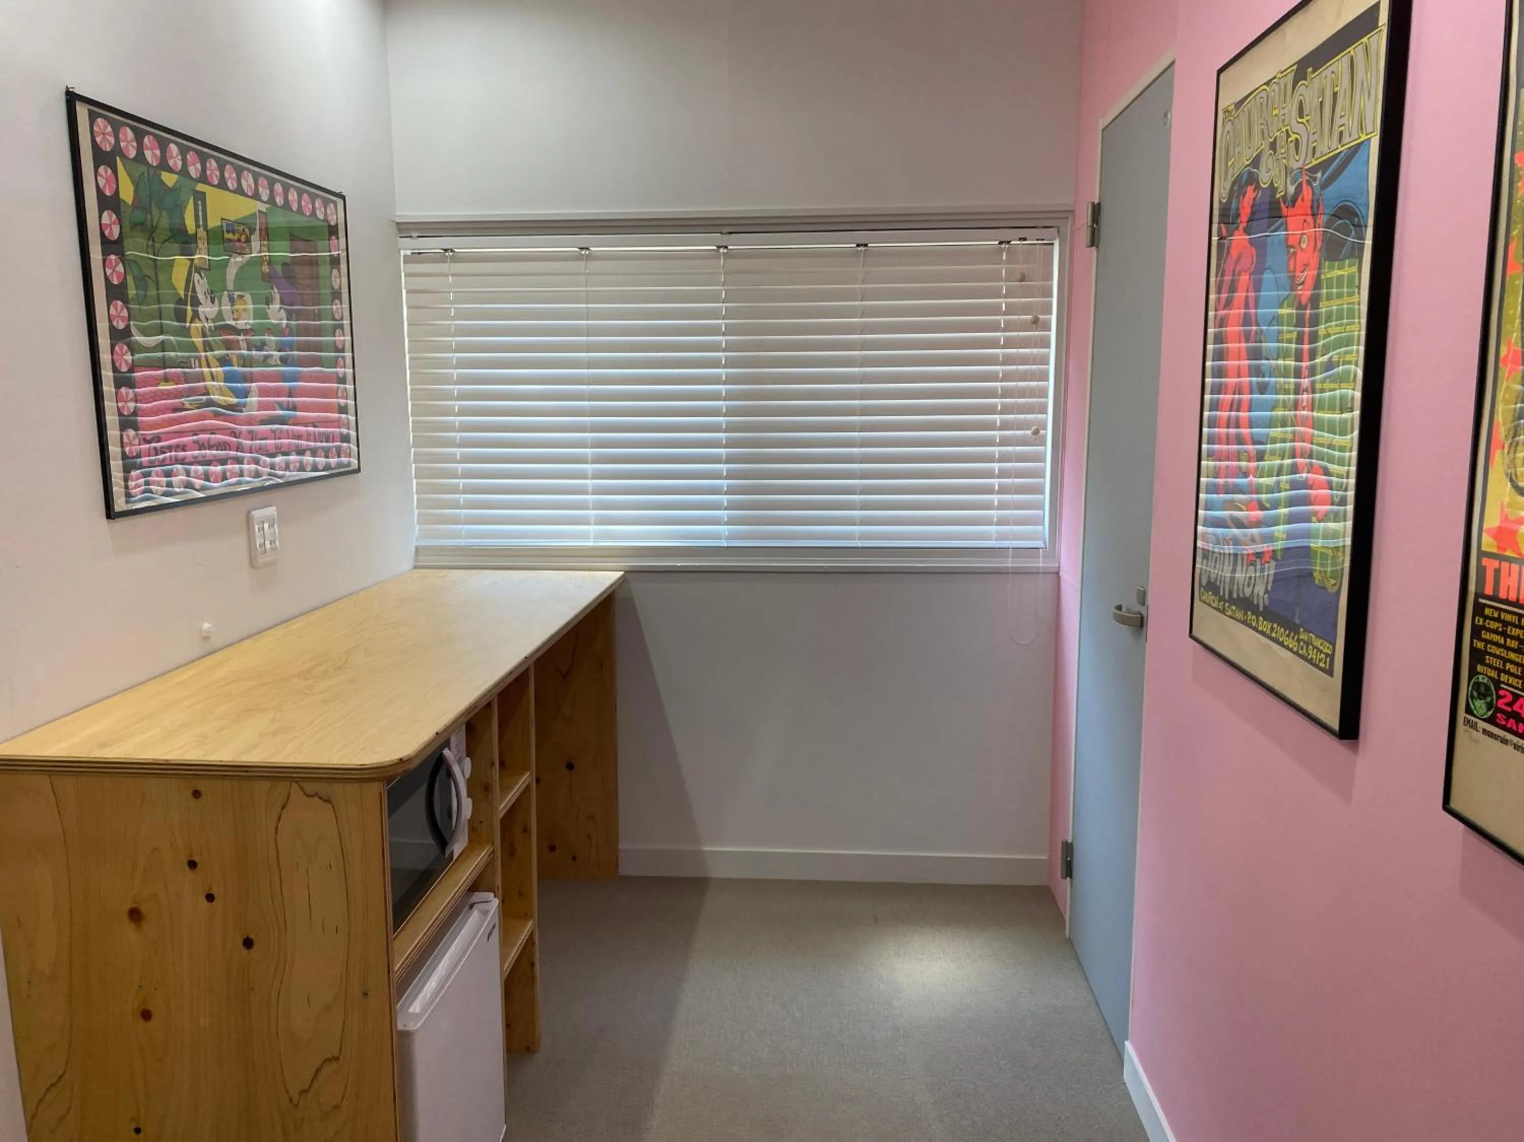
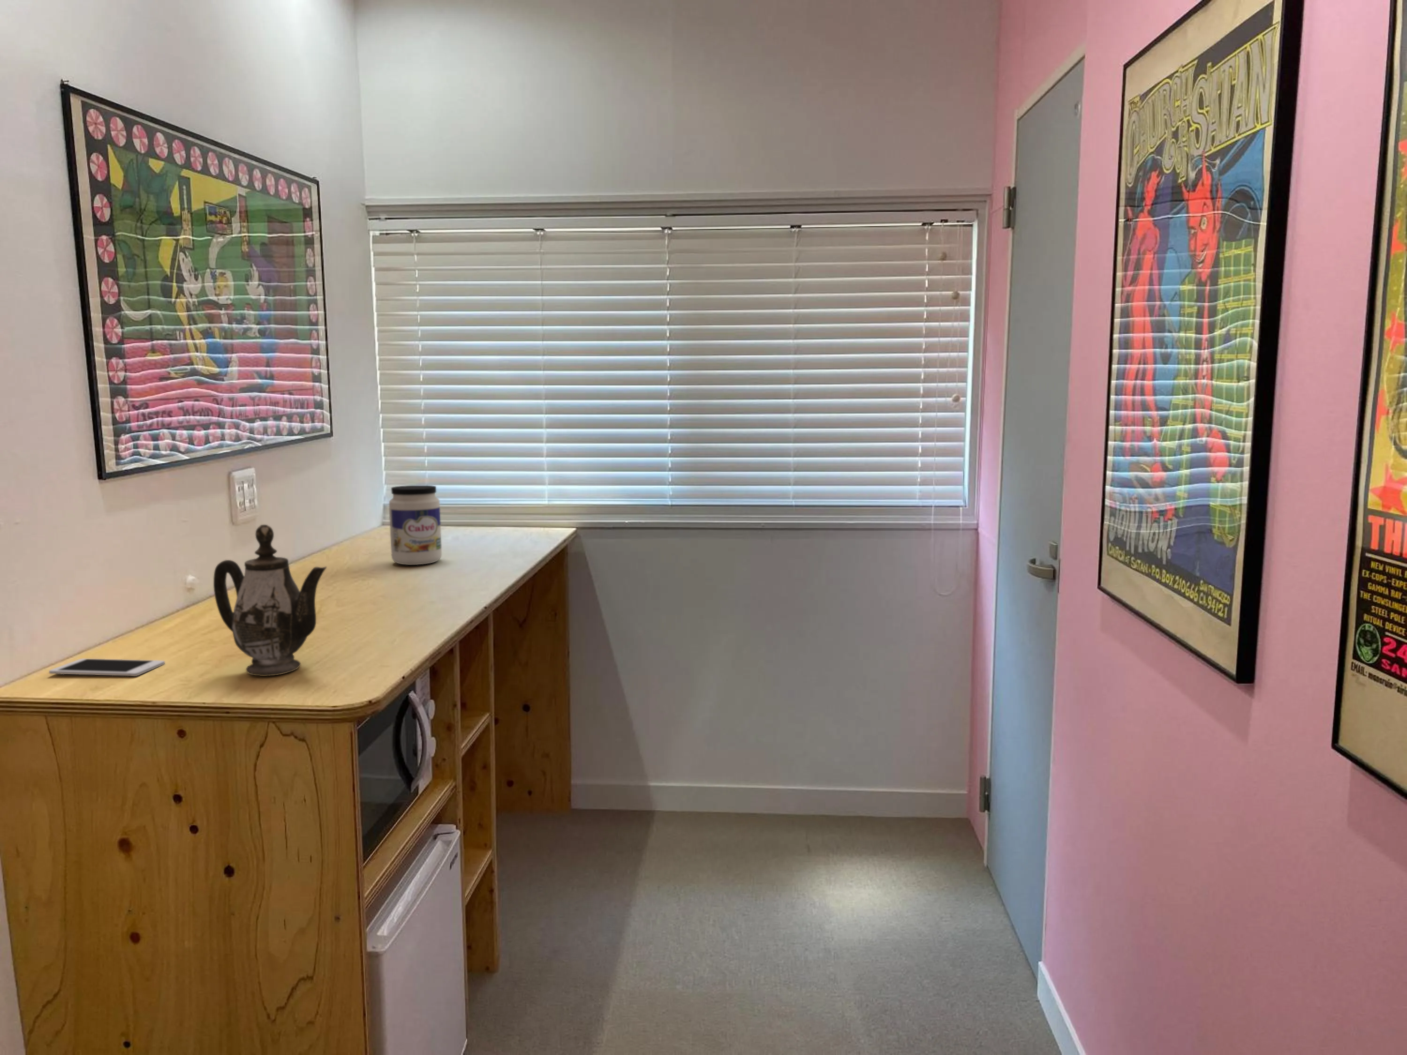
+ jar [389,484,442,565]
+ teapot [213,524,327,677]
+ cell phone [49,658,165,677]
